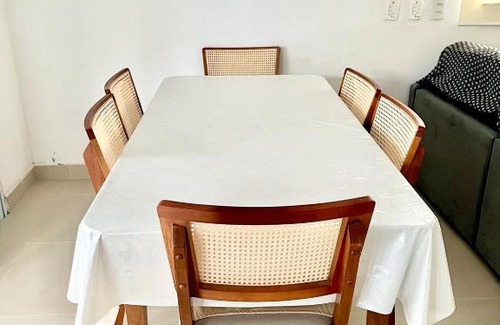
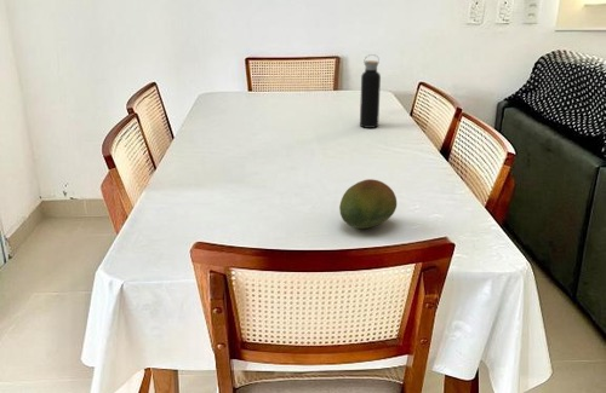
+ water bottle [359,53,382,129]
+ fruit [338,178,398,230]
